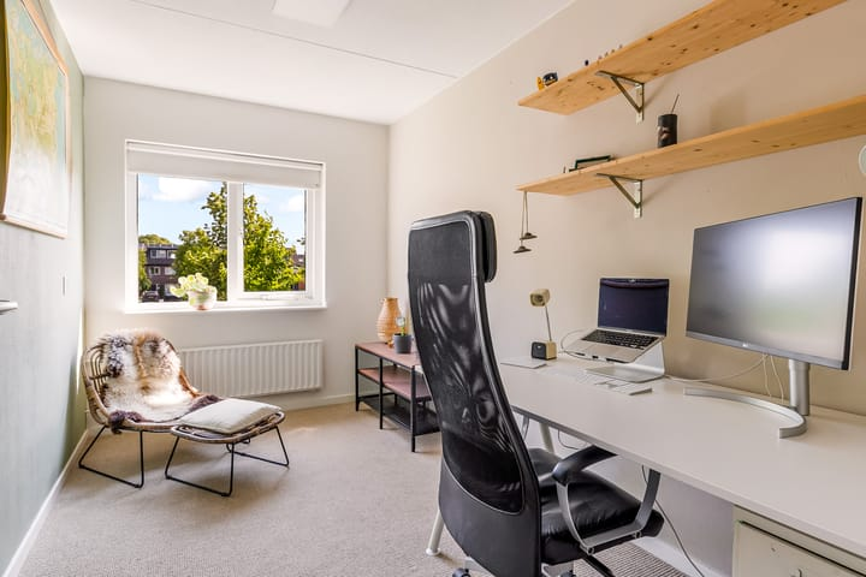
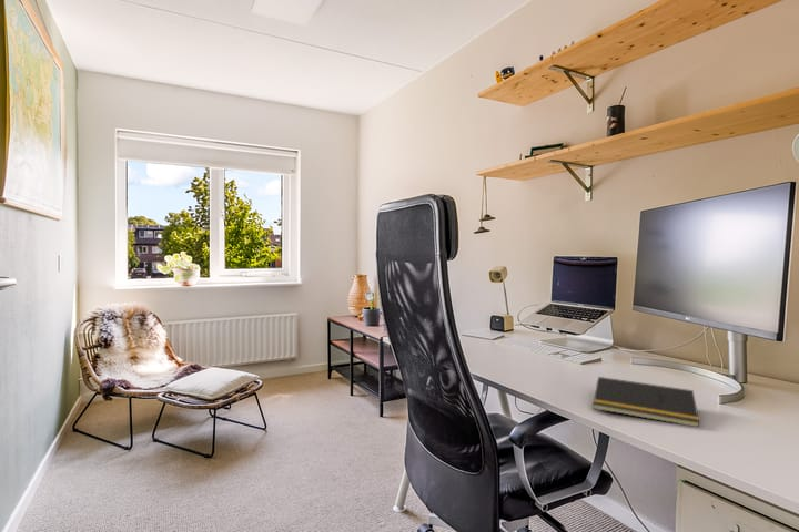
+ notepad [591,376,700,428]
